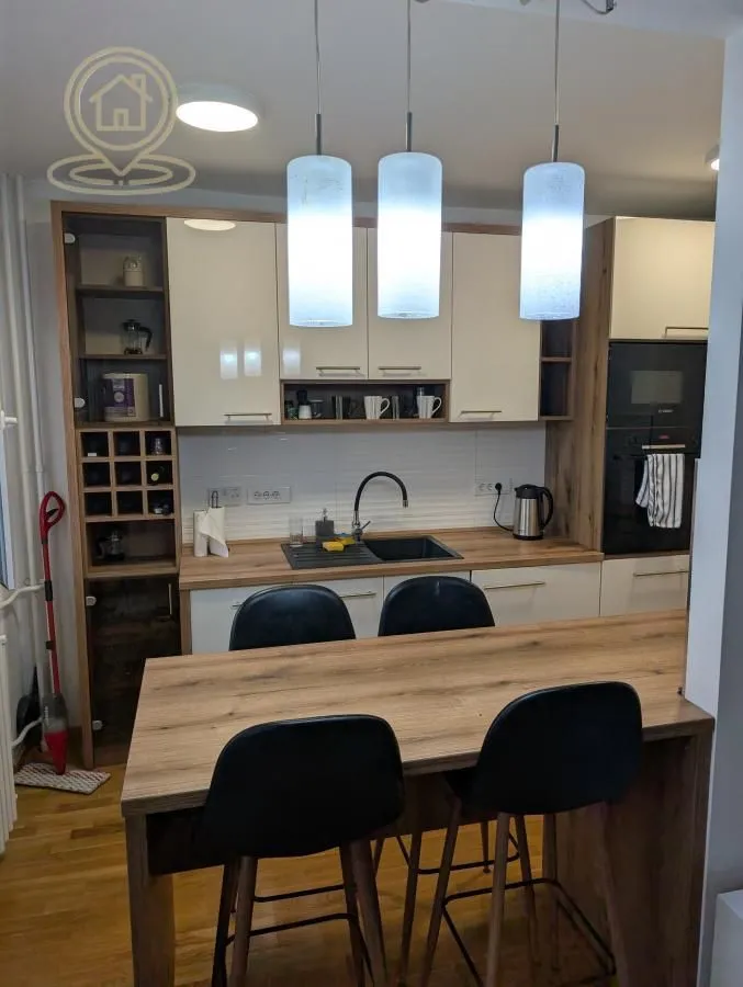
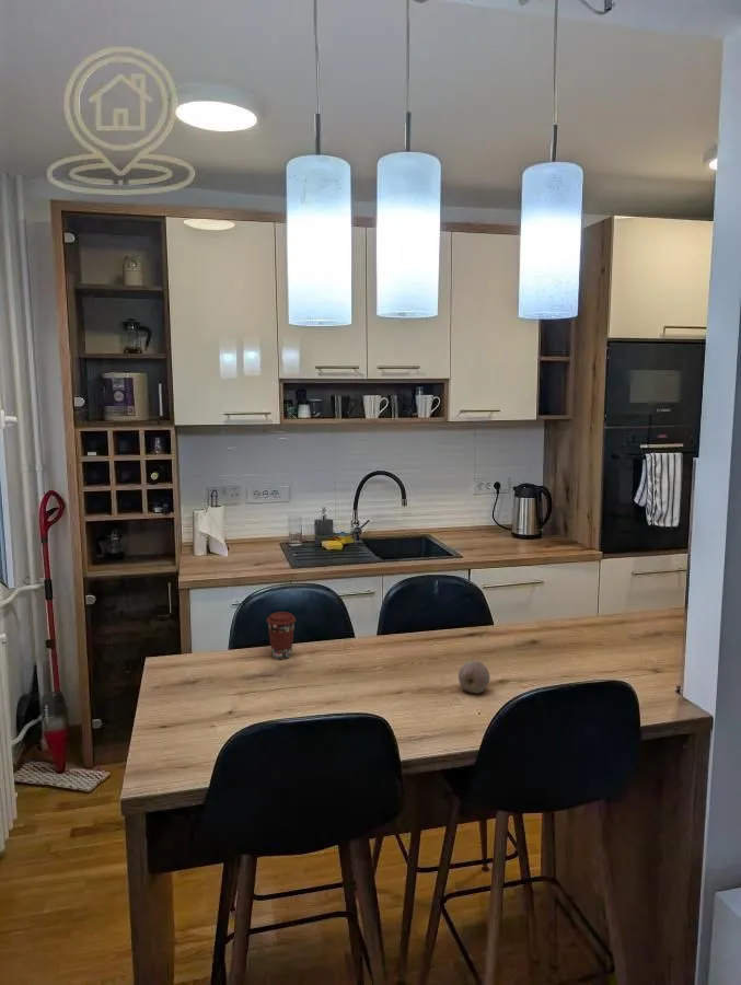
+ coffee cup [265,611,297,661]
+ fruit [458,659,490,694]
